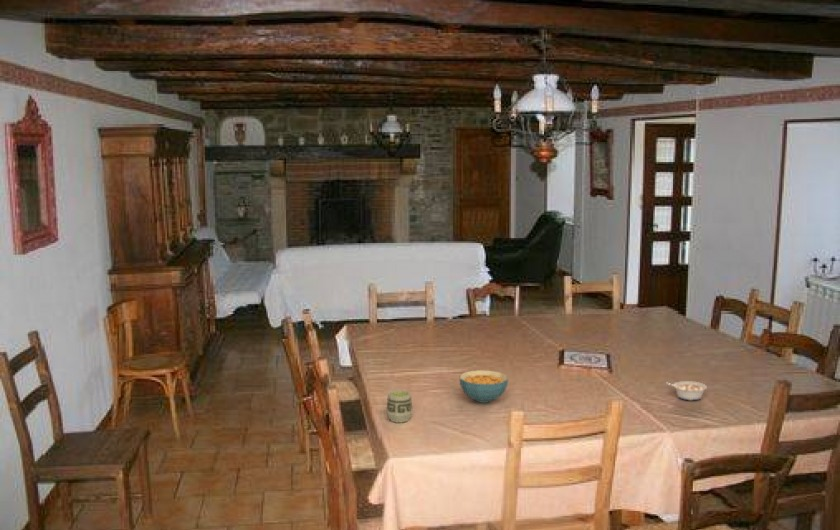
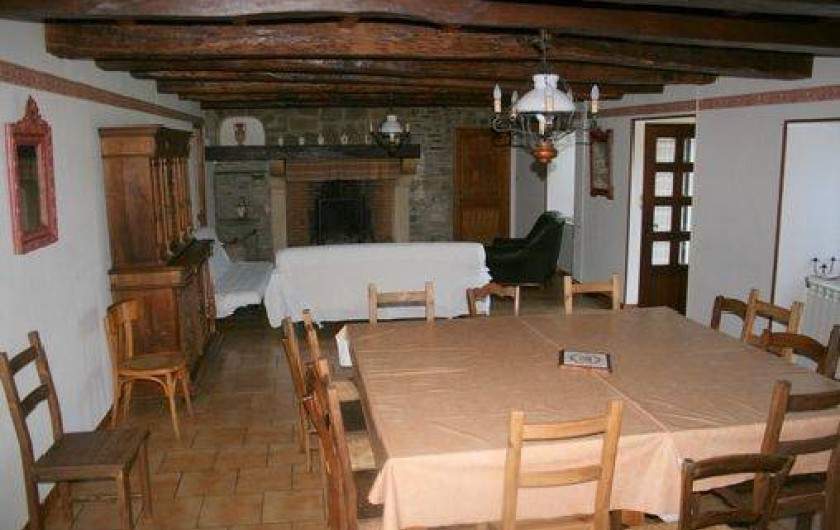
- cup [385,389,414,423]
- legume [666,380,708,401]
- cereal bowl [459,369,509,404]
